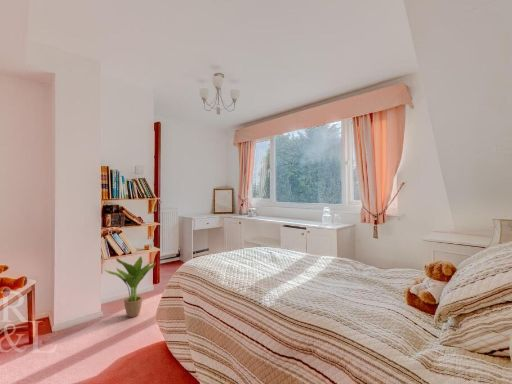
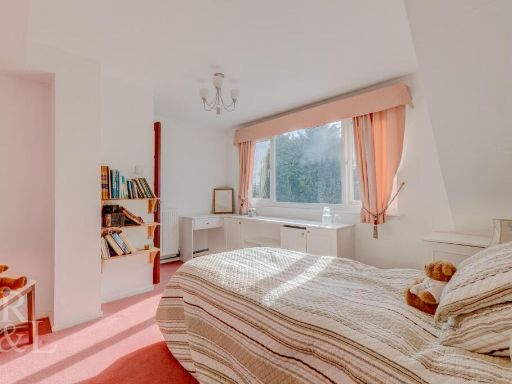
- potted plant [103,256,157,318]
